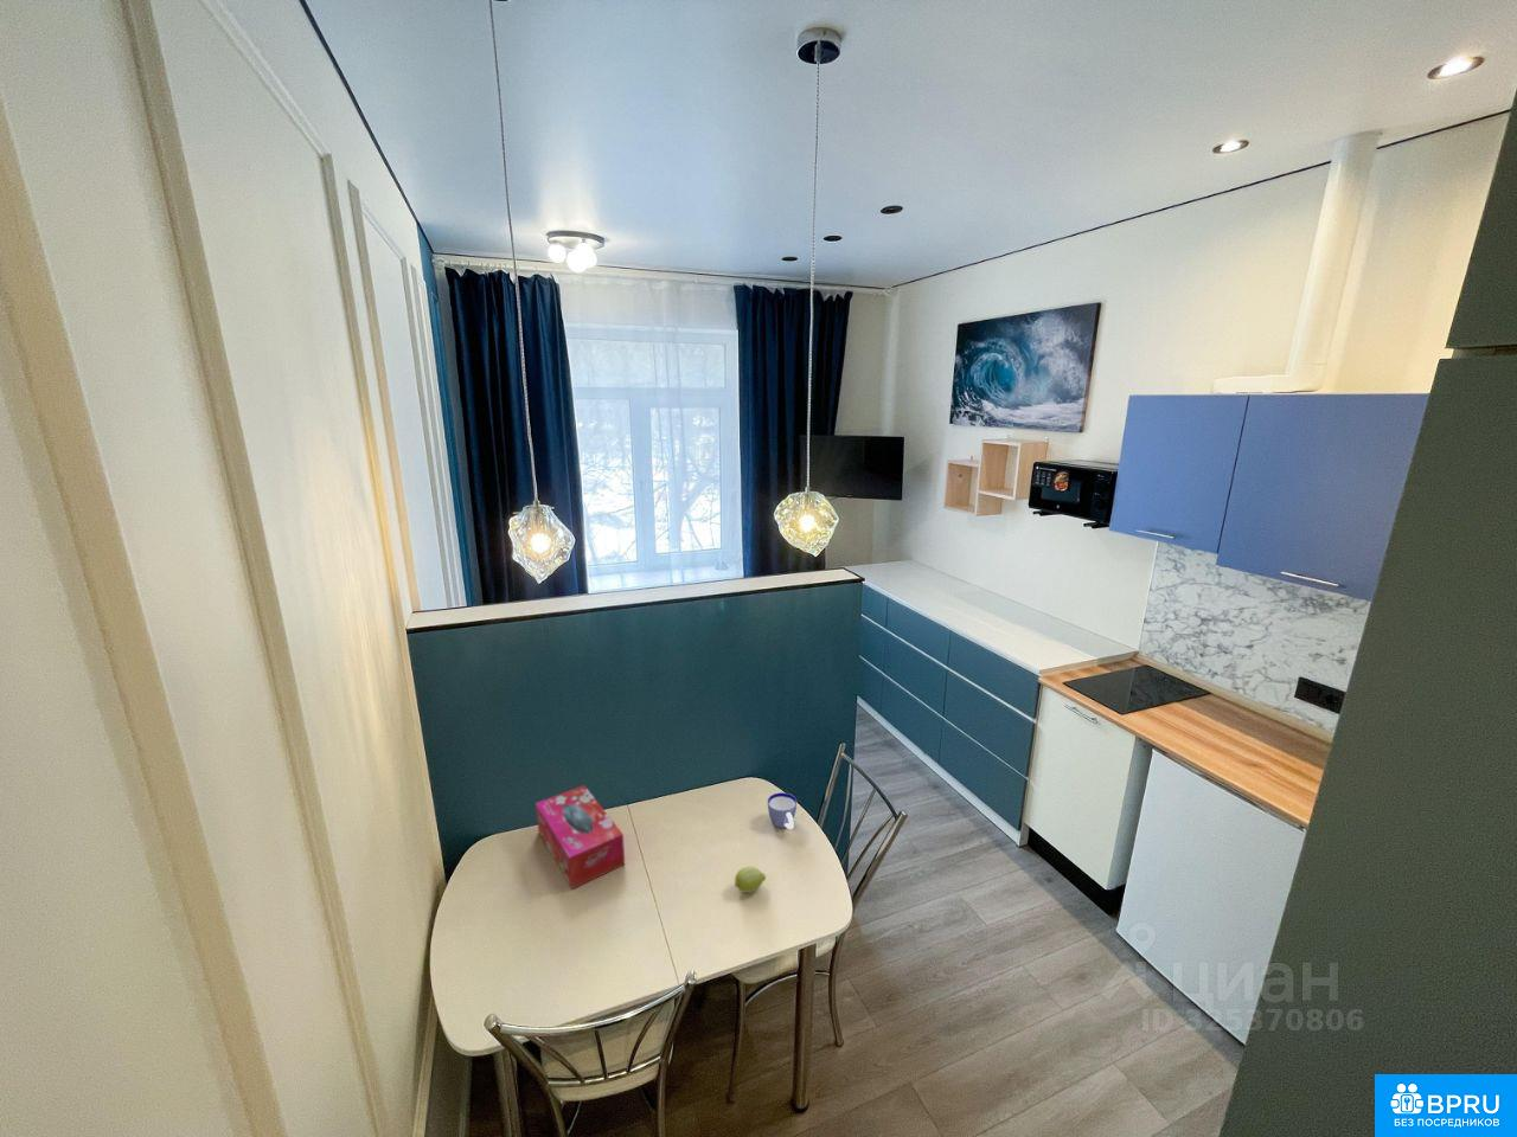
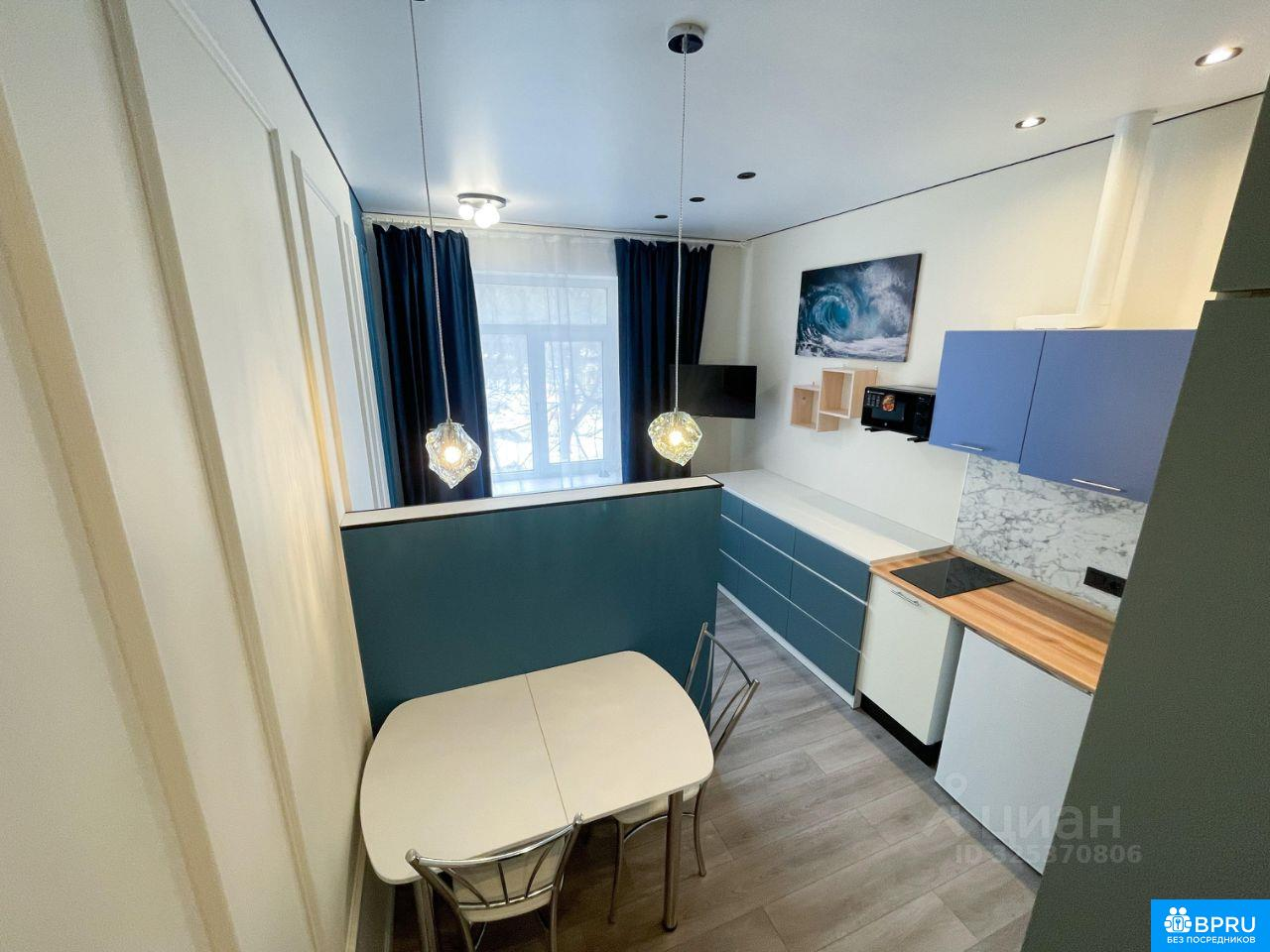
- cup [767,791,798,830]
- tissue box [534,783,626,890]
- fruit [733,866,767,895]
